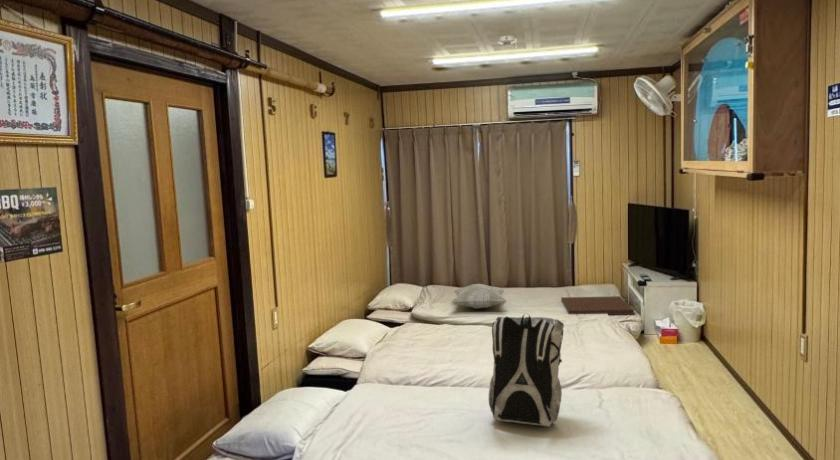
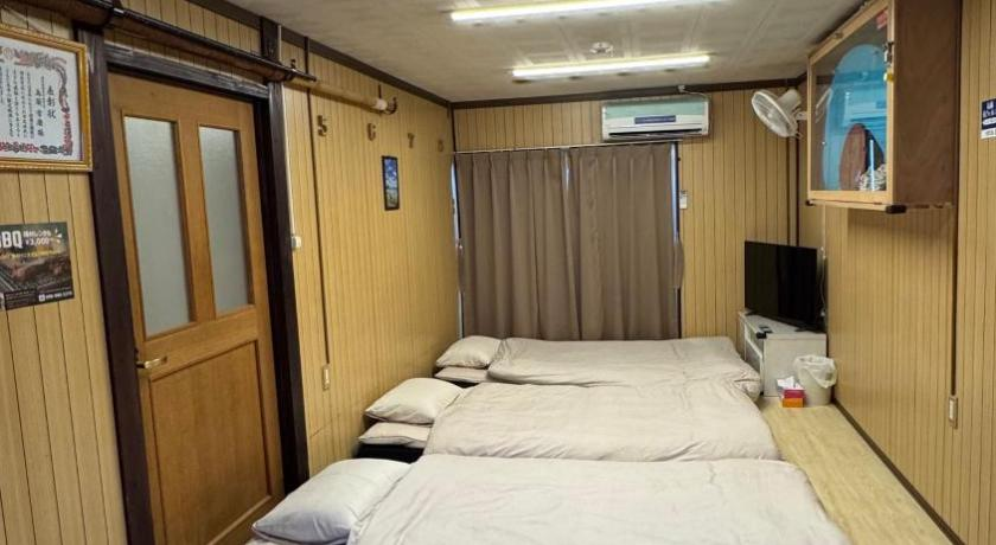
- decorative pillow [451,283,507,310]
- floor mat [560,295,635,316]
- backpack [488,312,565,428]
